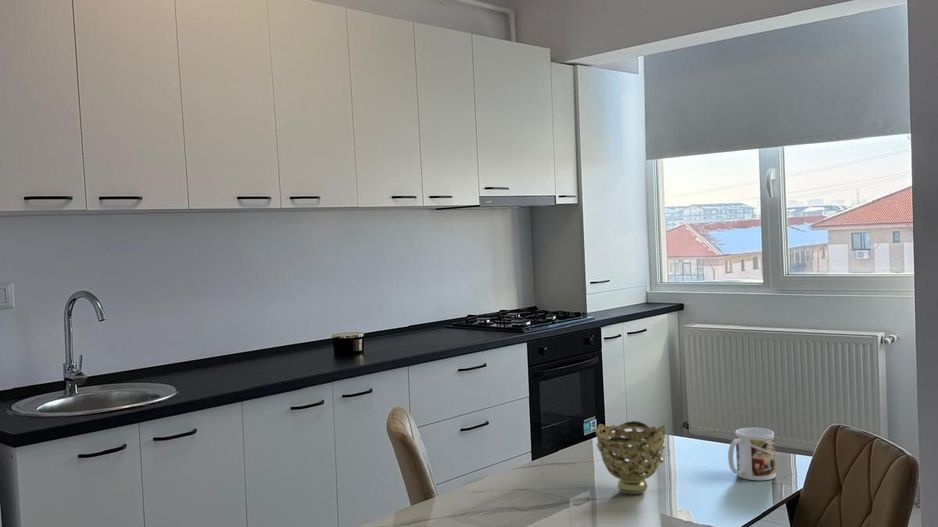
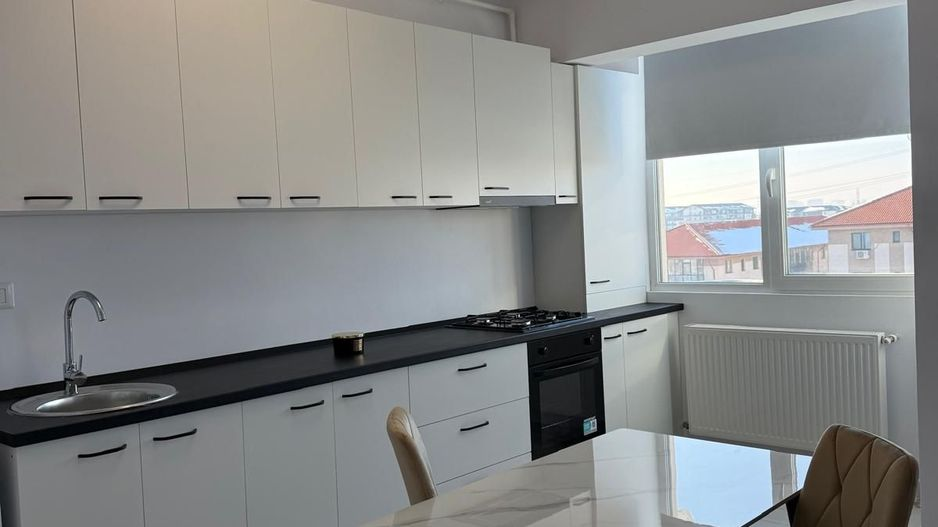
- mug [727,427,777,481]
- decorative bowl [594,420,666,495]
